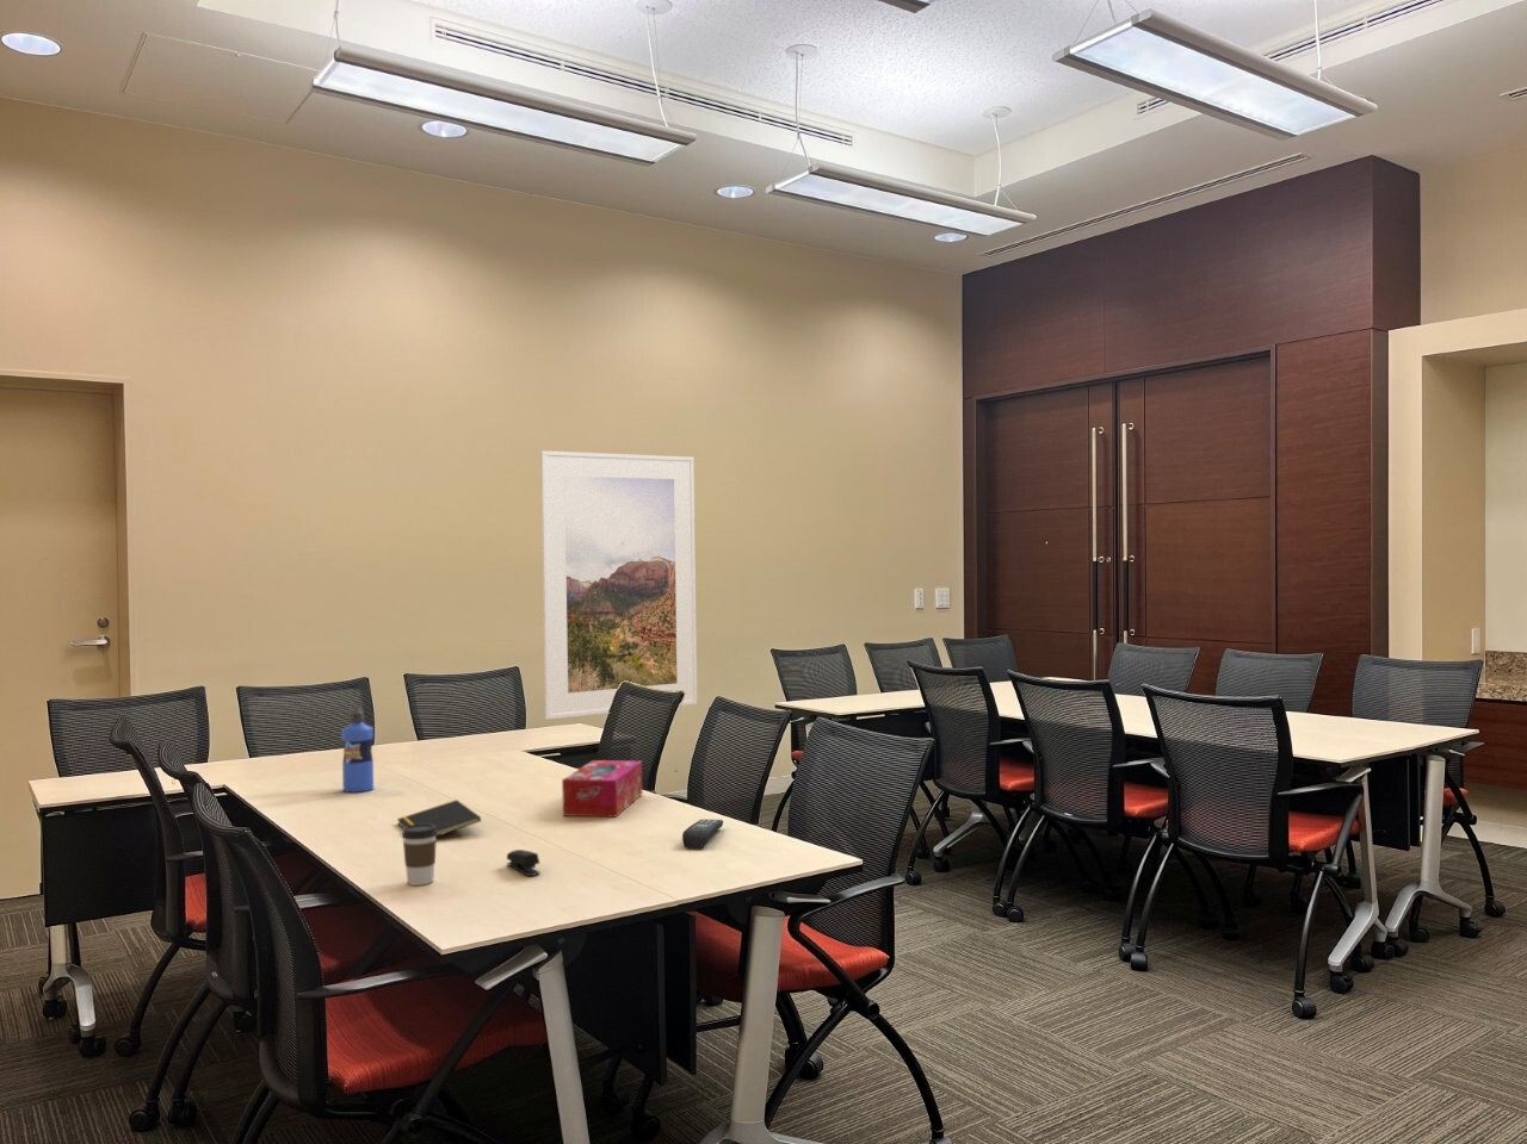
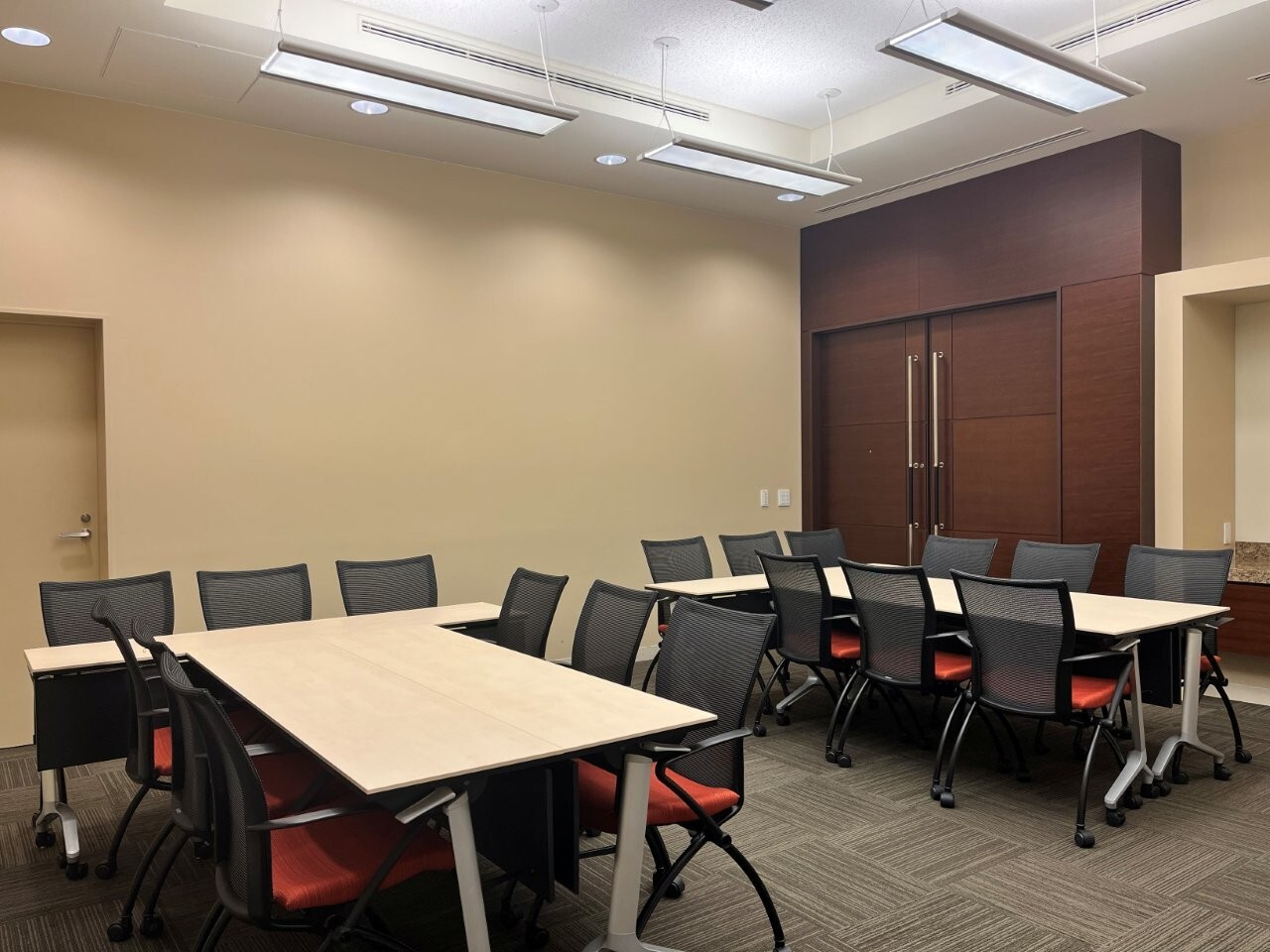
- stapler [506,848,541,877]
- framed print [539,449,697,721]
- coffee cup [400,823,438,887]
- water bottle [340,708,375,793]
- tissue box [560,759,643,818]
- notepad [396,798,482,838]
- remote control [682,817,724,850]
